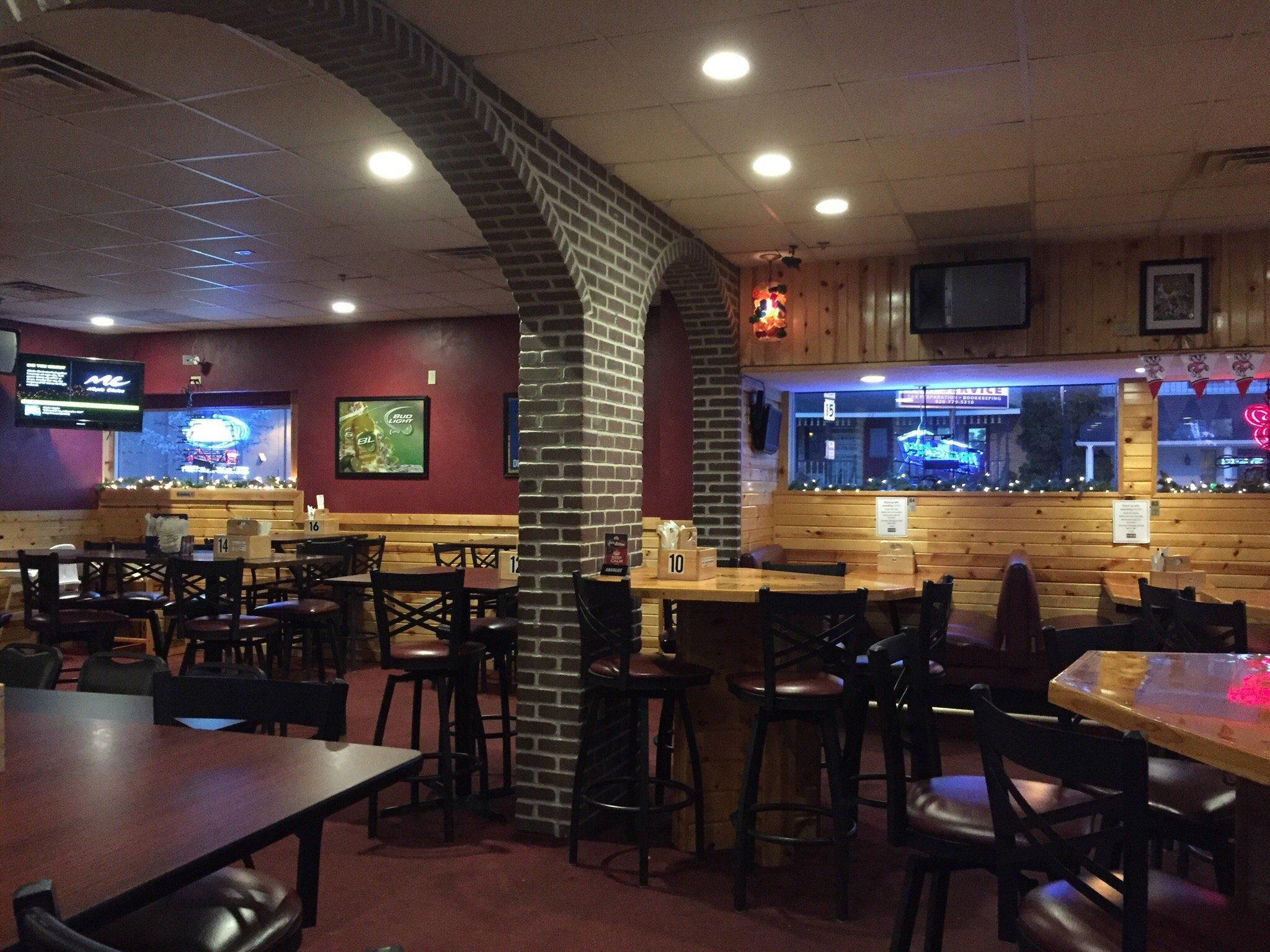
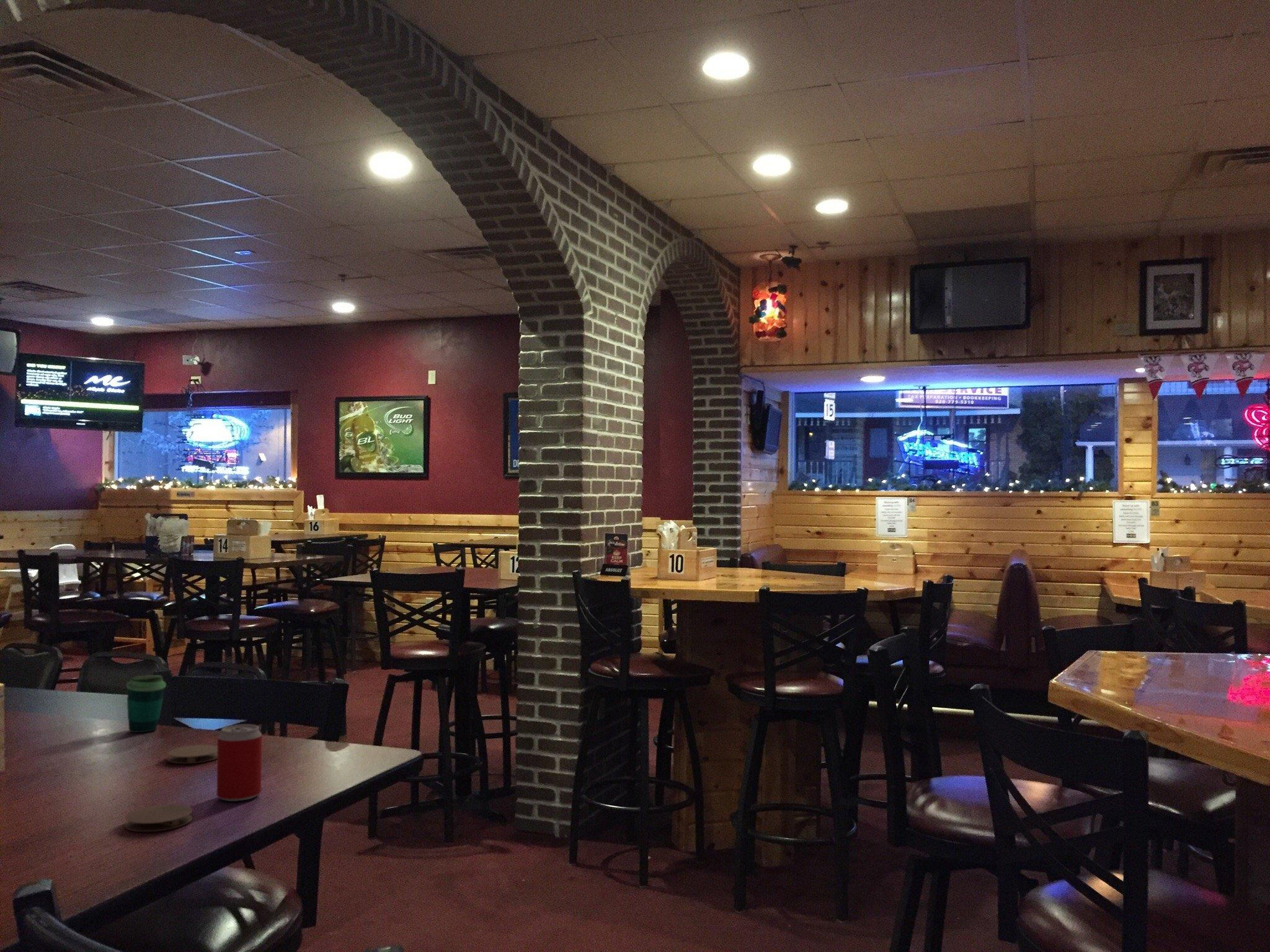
+ beverage can [216,723,263,802]
+ coaster [124,804,193,832]
+ coaster [167,744,218,764]
+ cup [126,674,167,733]
